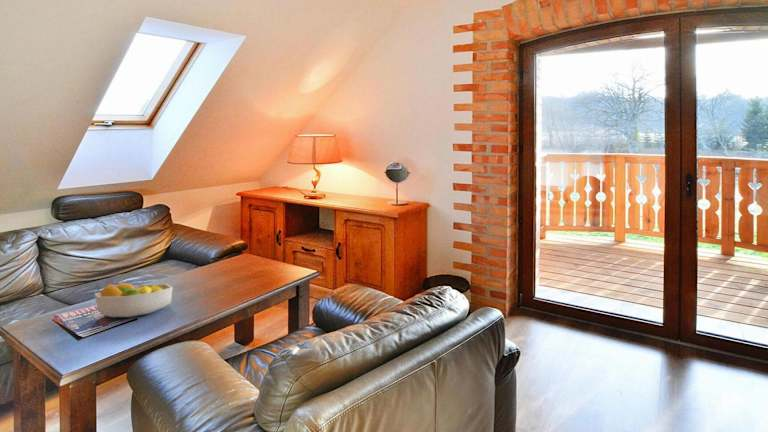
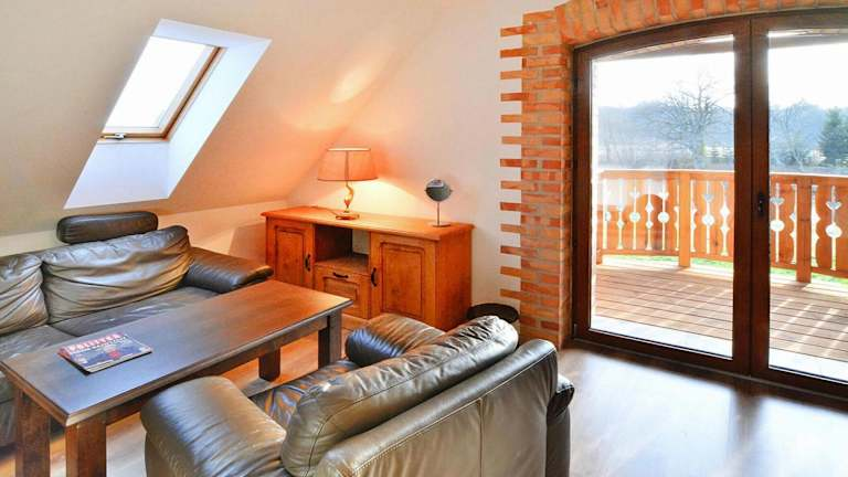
- fruit bowl [94,282,174,318]
